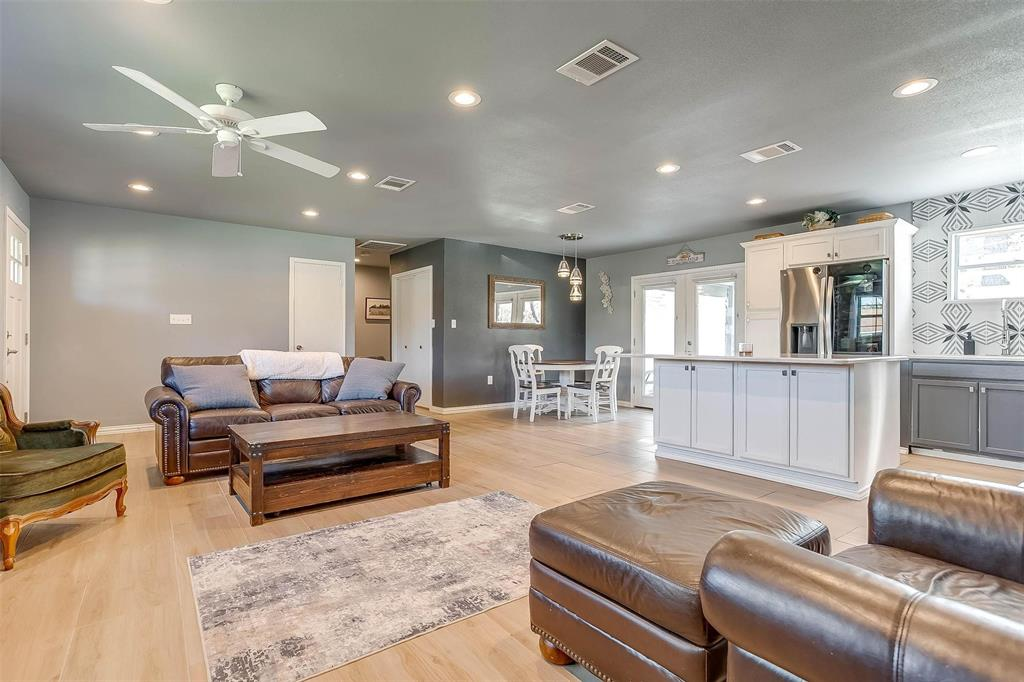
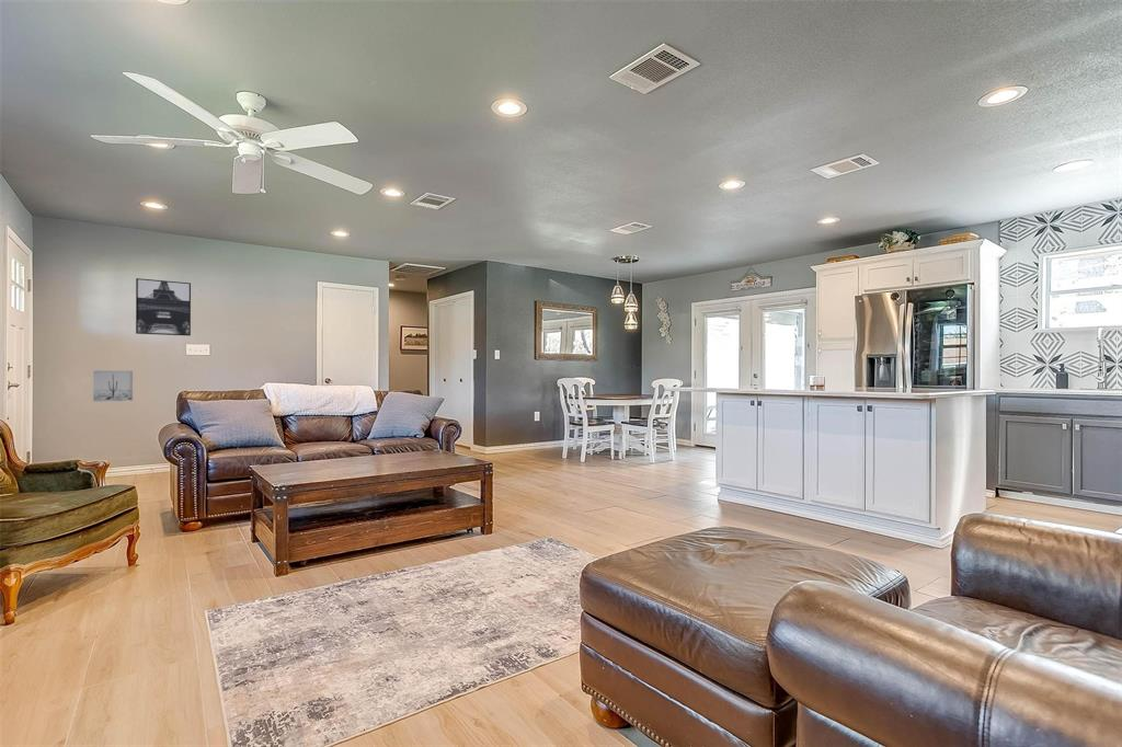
+ wall art [92,369,134,403]
+ wall art [135,277,192,337]
